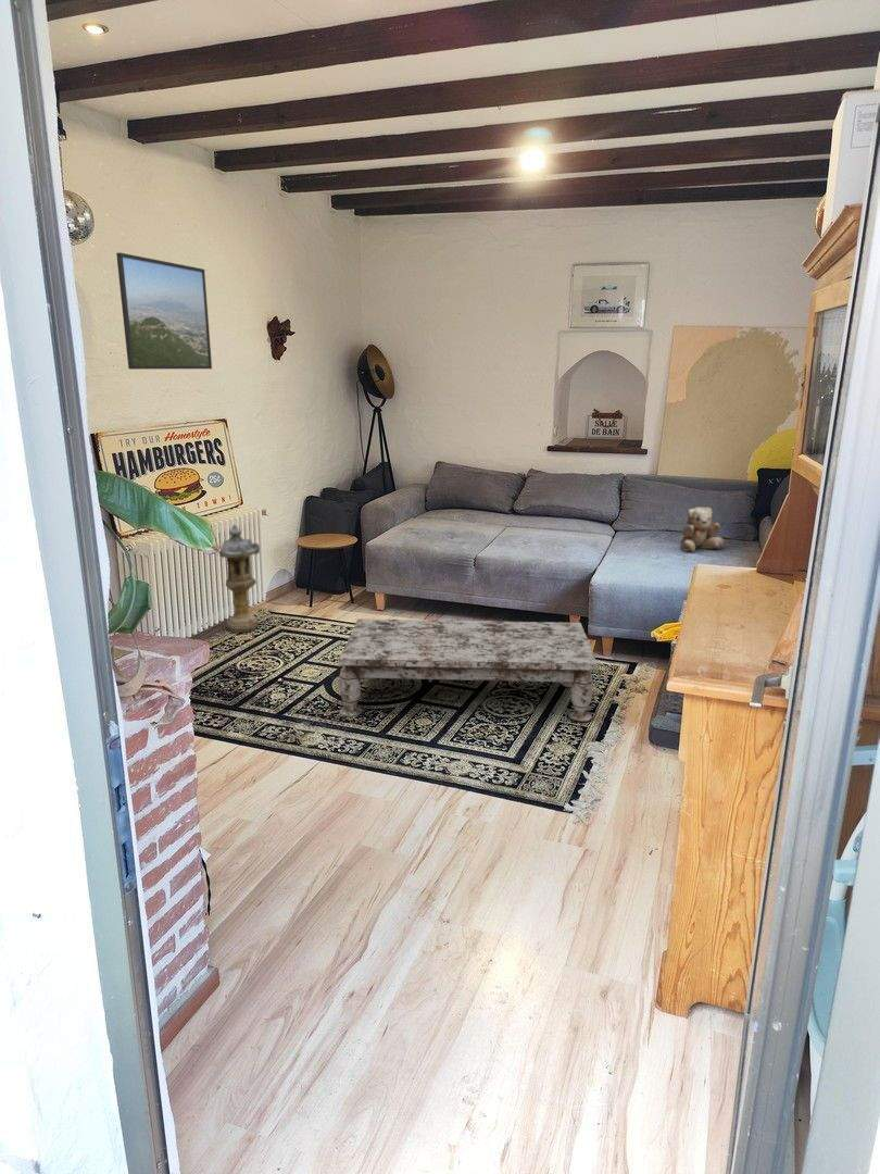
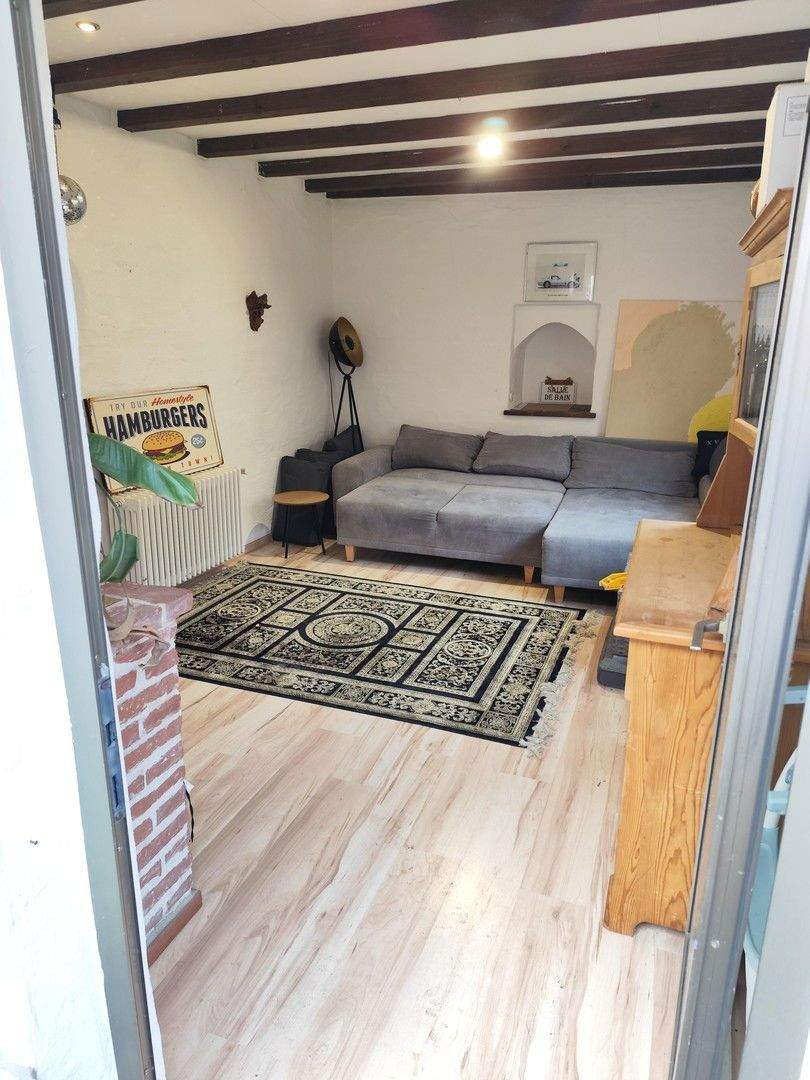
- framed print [115,251,213,371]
- teddy bear [679,505,725,553]
- coffee table [338,617,599,723]
- lantern [218,524,261,634]
